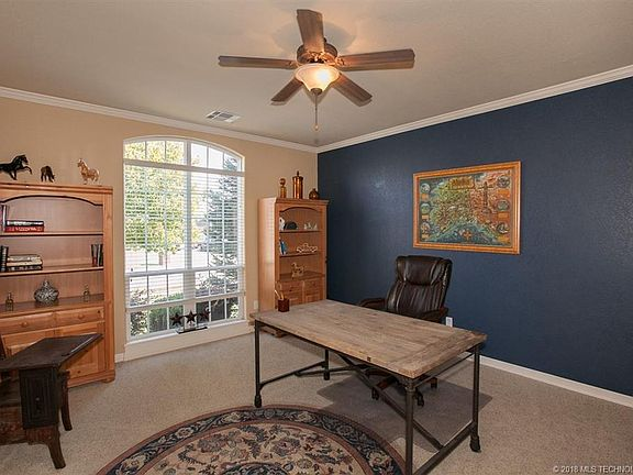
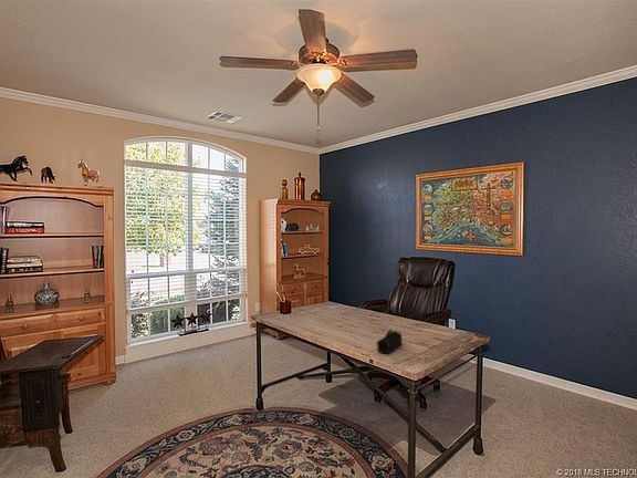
+ pencil case [376,329,404,355]
